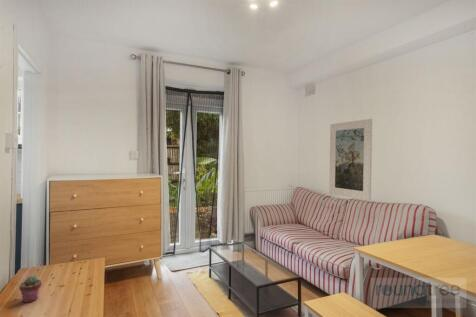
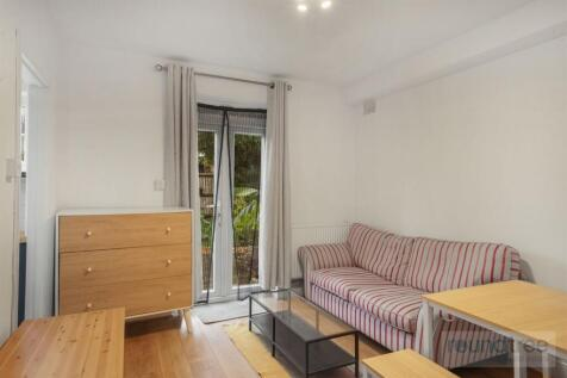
- potted succulent [18,274,43,304]
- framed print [328,118,373,201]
